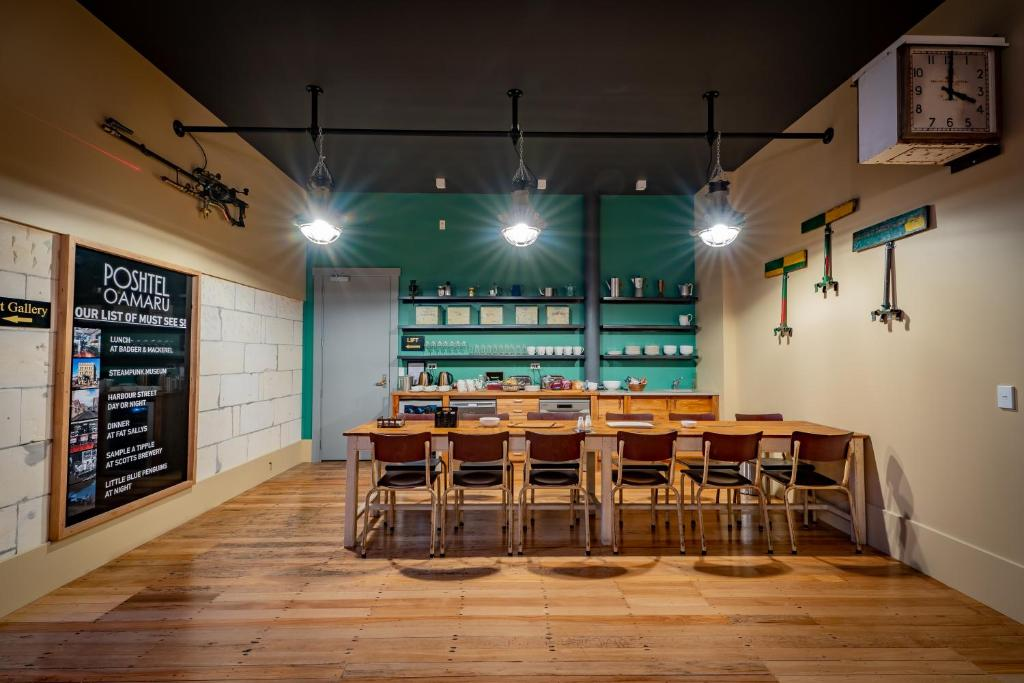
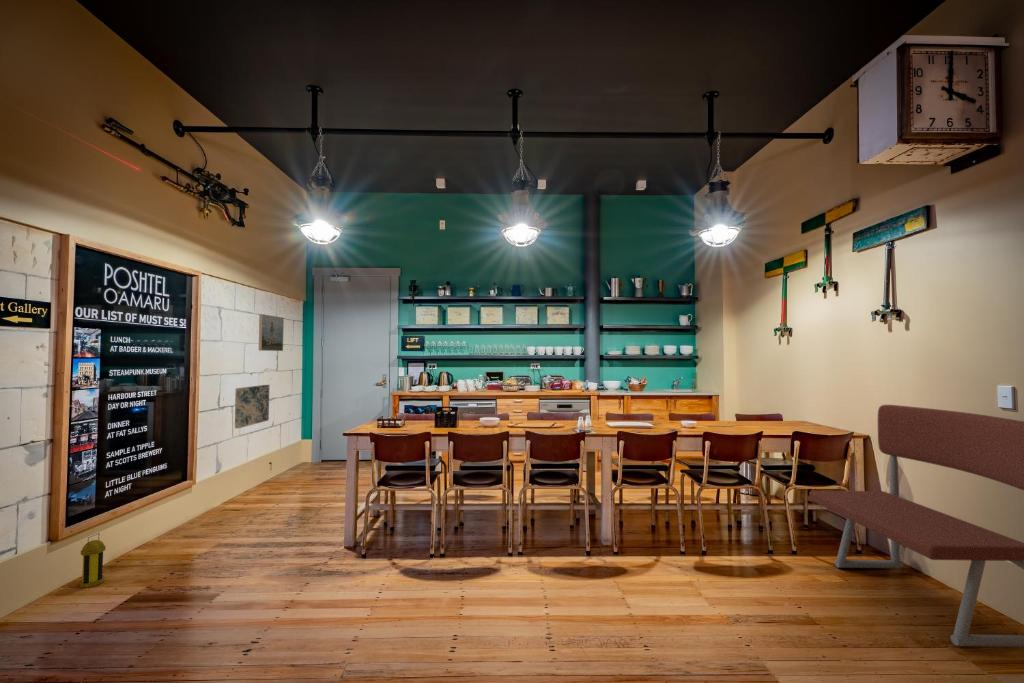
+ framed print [258,313,285,352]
+ bench [808,404,1024,648]
+ lantern [78,532,106,589]
+ wall art [234,384,270,429]
